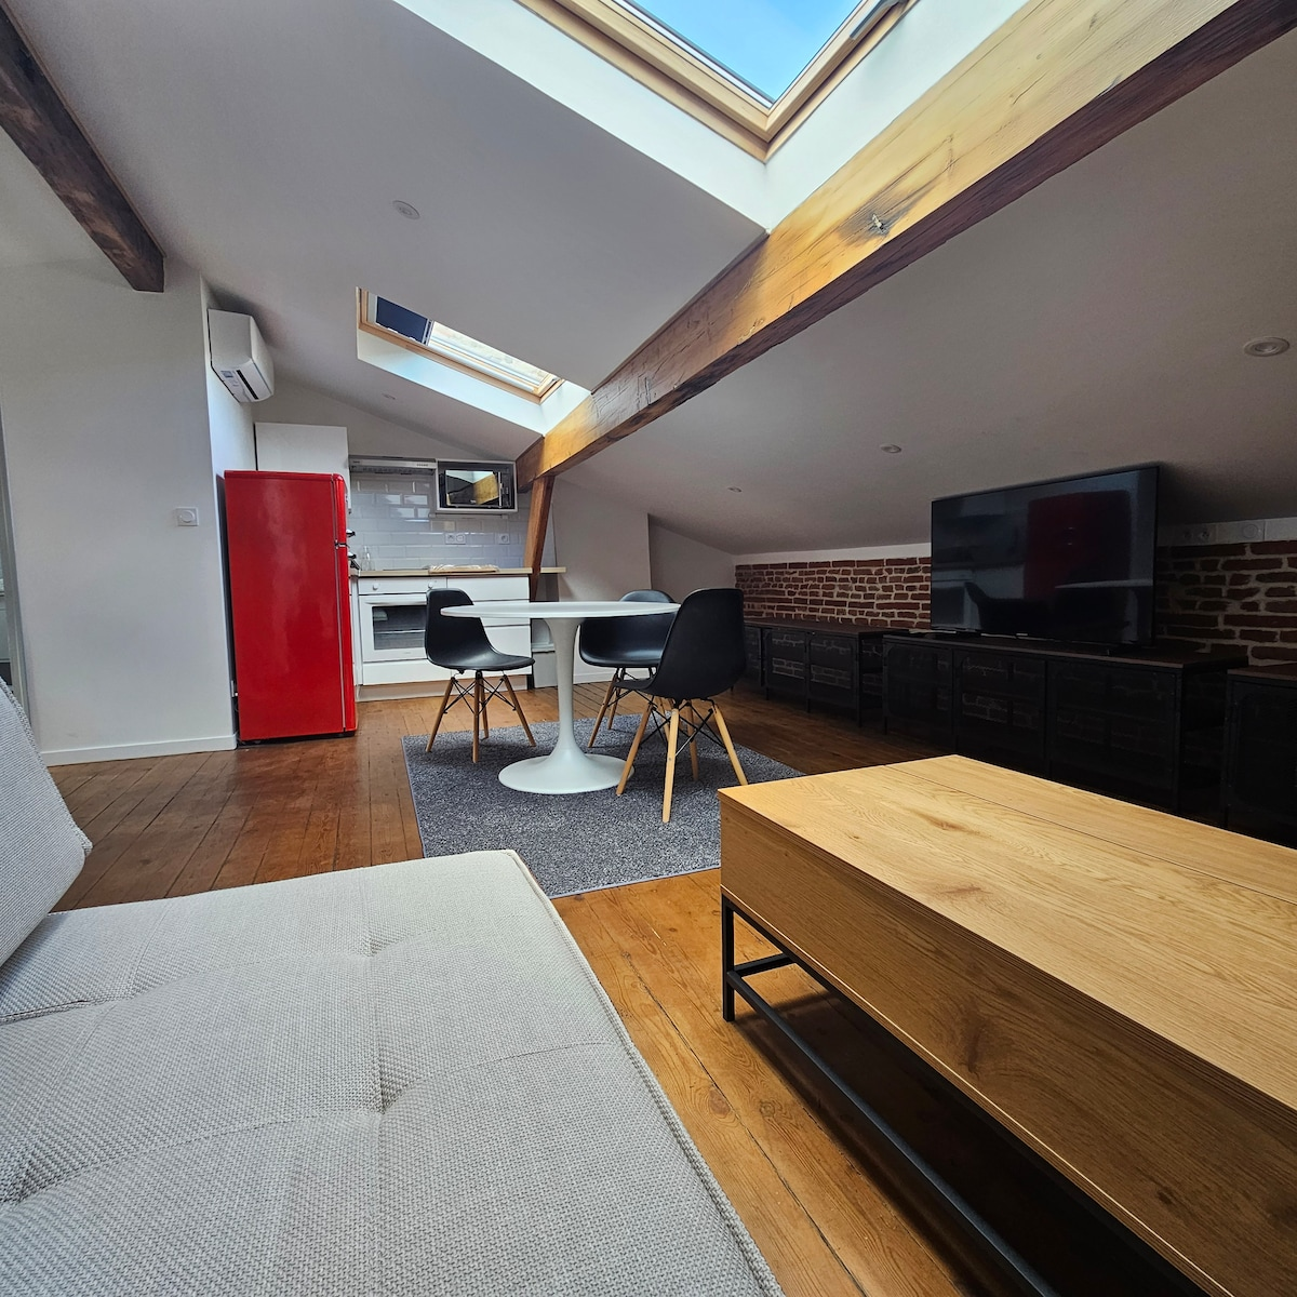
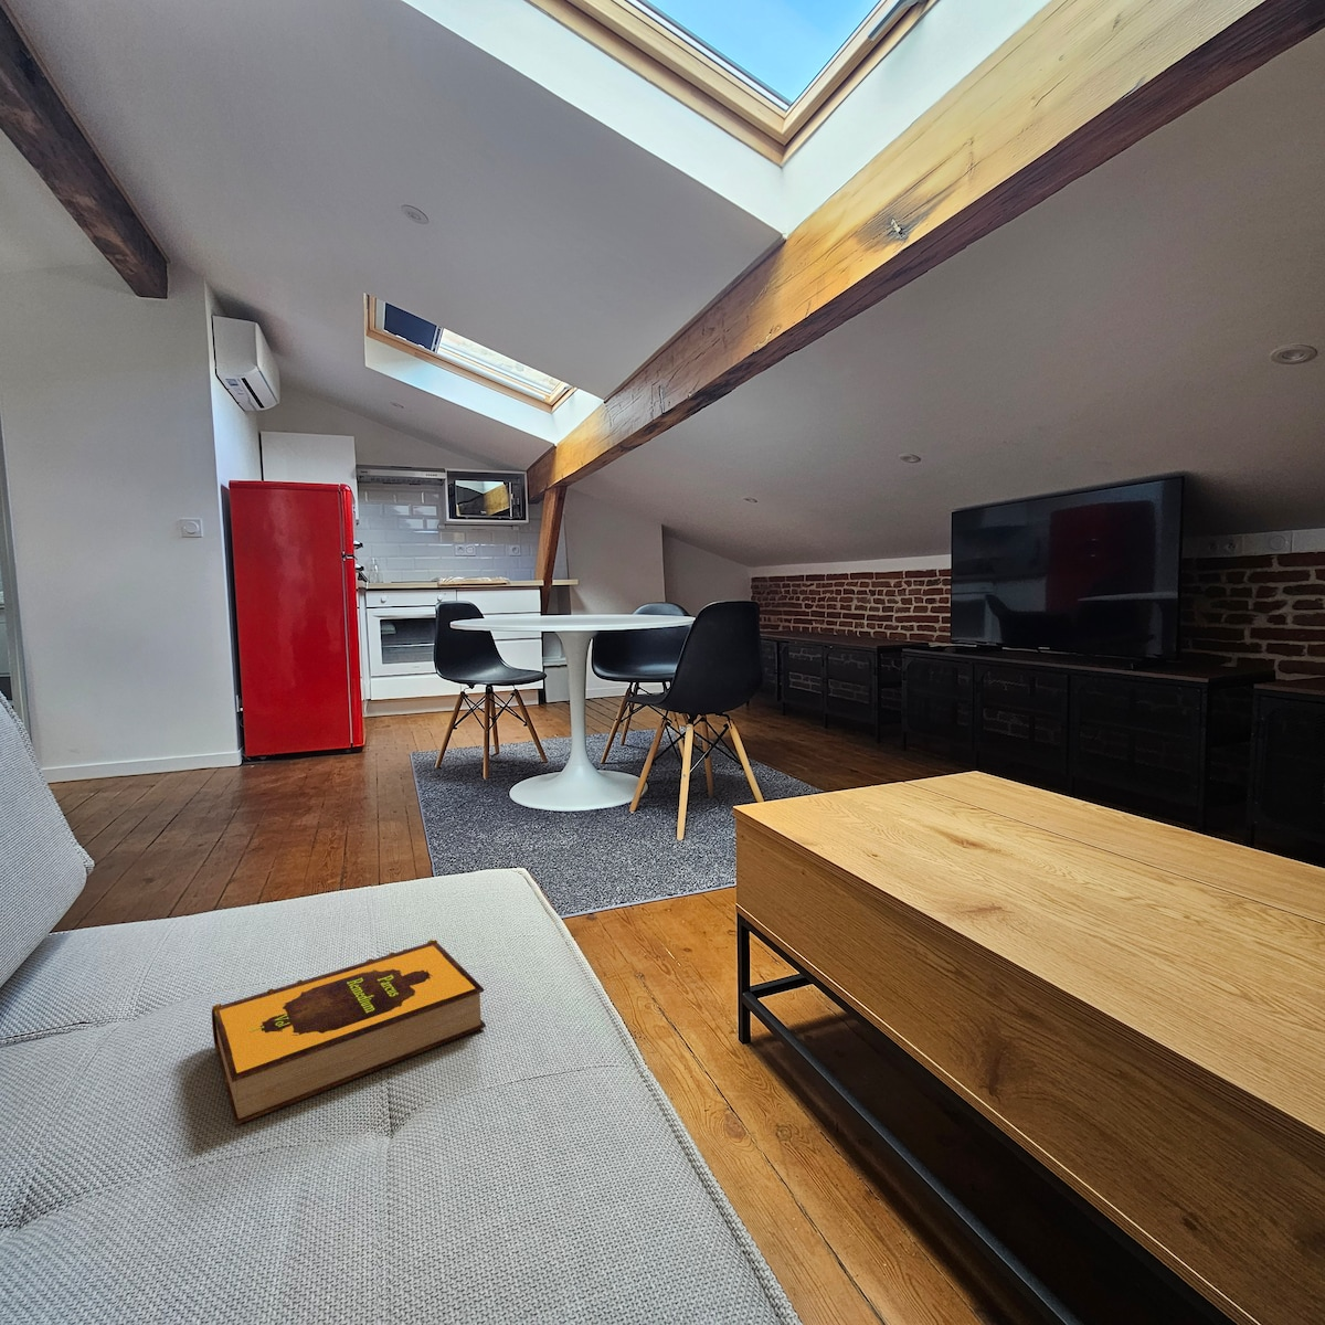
+ hardback book [211,938,487,1126]
